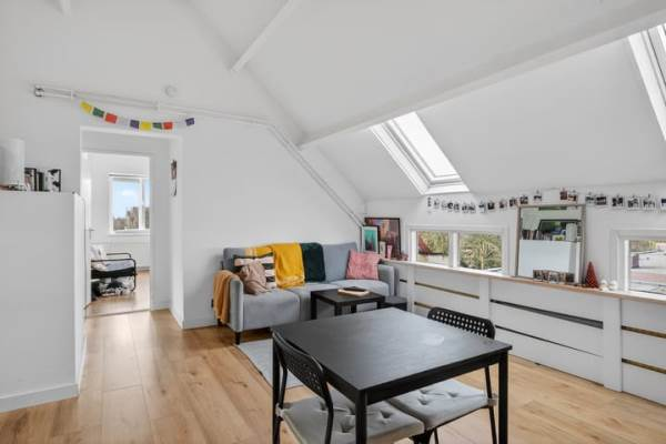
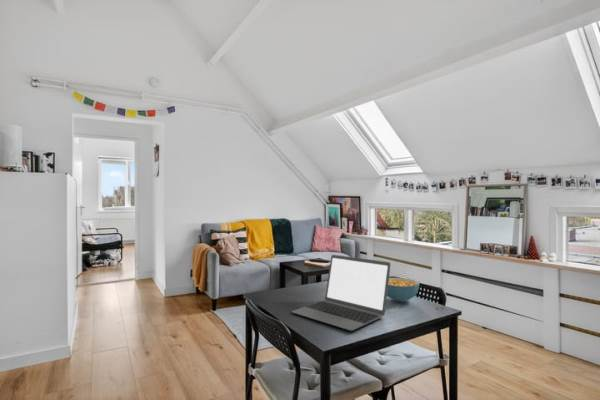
+ laptop [291,254,391,332]
+ cereal bowl [387,277,420,303]
